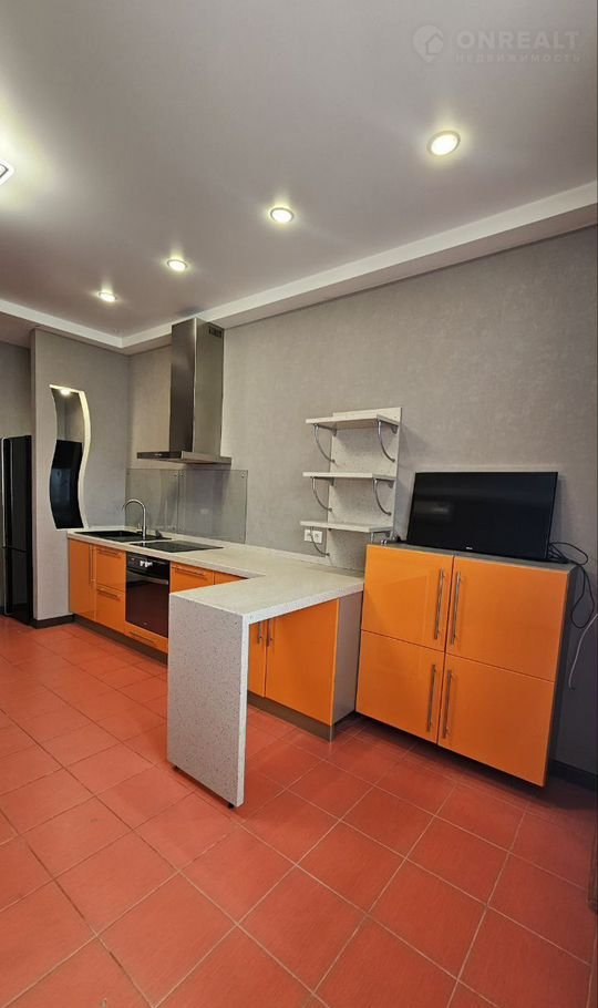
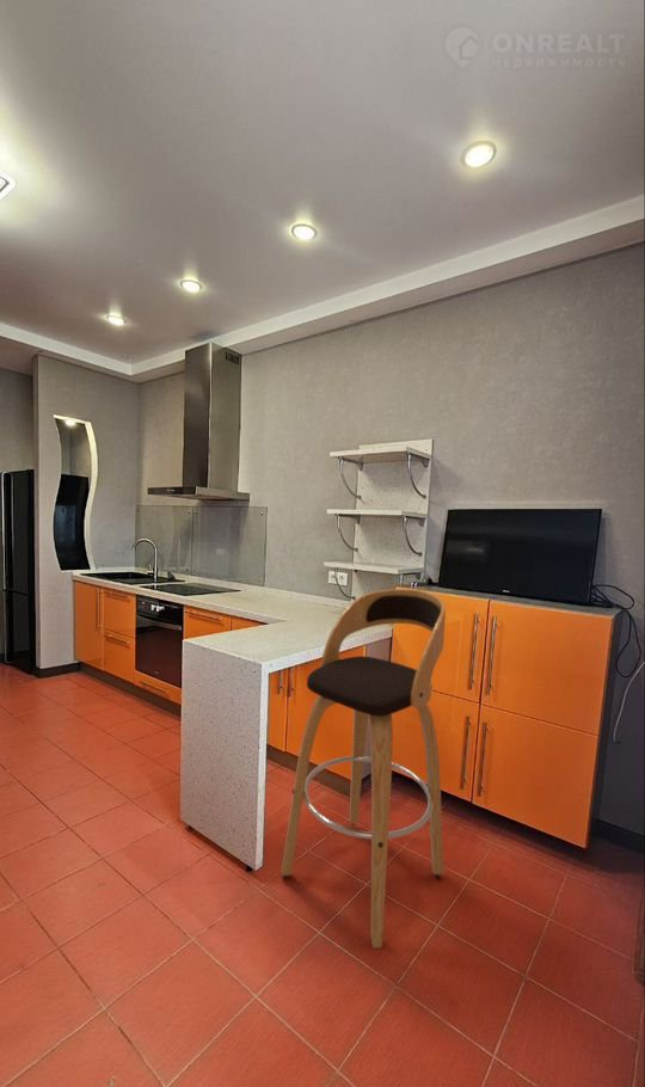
+ bar stool [281,588,447,950]
